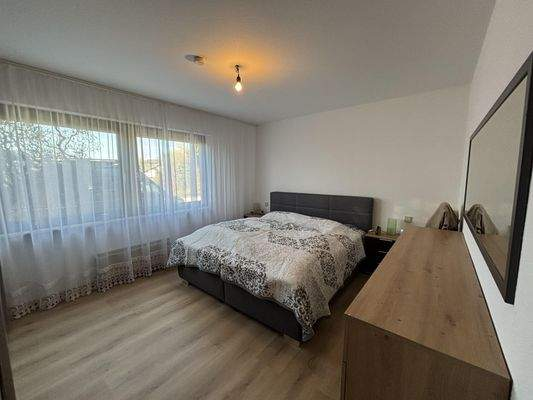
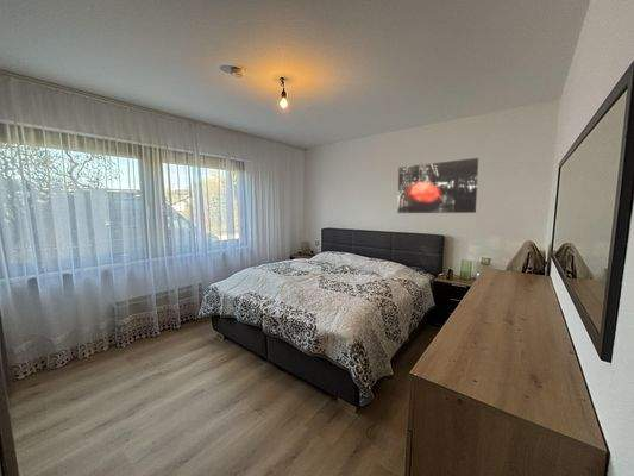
+ wall art [397,157,479,214]
